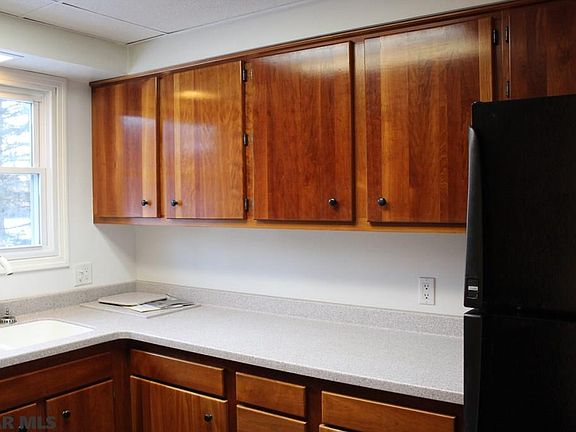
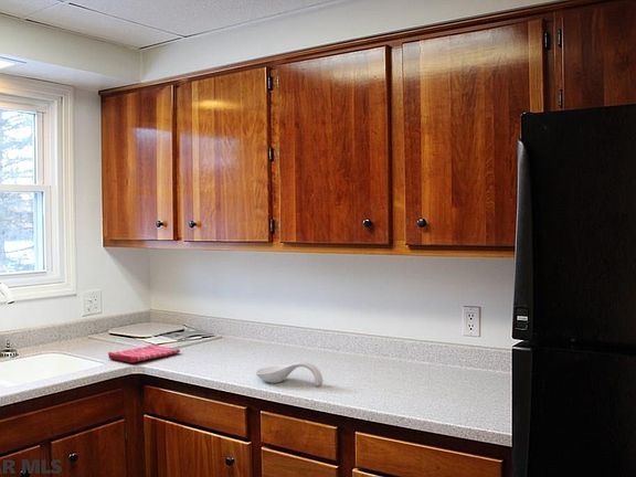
+ spoon rest [254,360,324,386]
+ dish towel [107,343,181,363]
